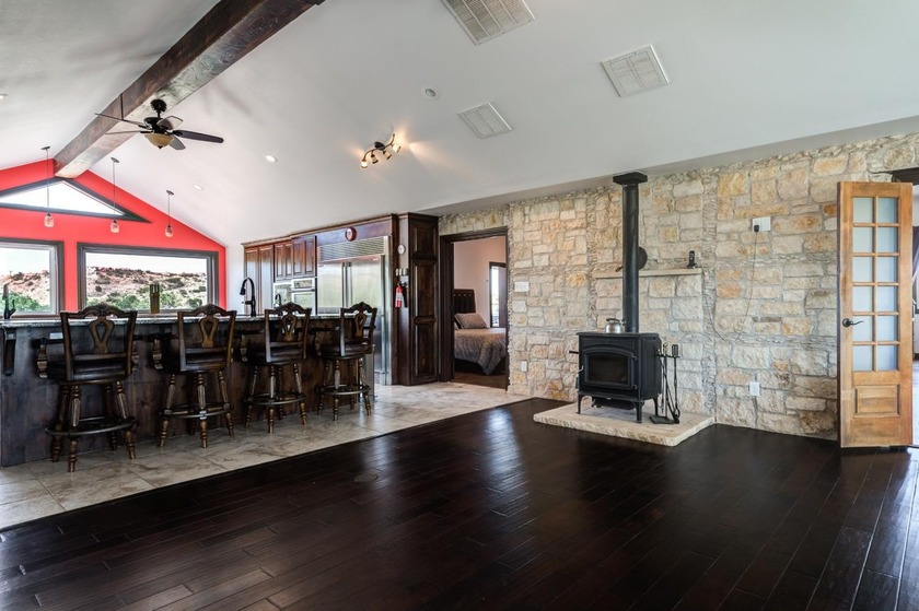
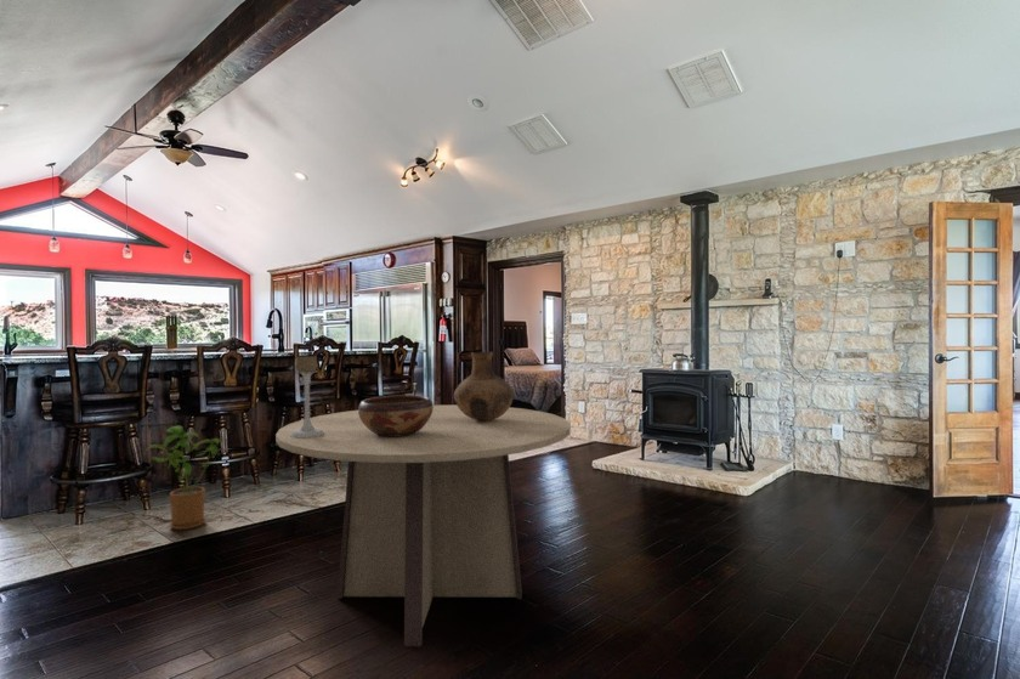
+ house plant [142,425,221,531]
+ decorative bowl [357,394,435,436]
+ candle holder [290,355,324,438]
+ vase [453,351,515,421]
+ dining table [274,404,572,647]
